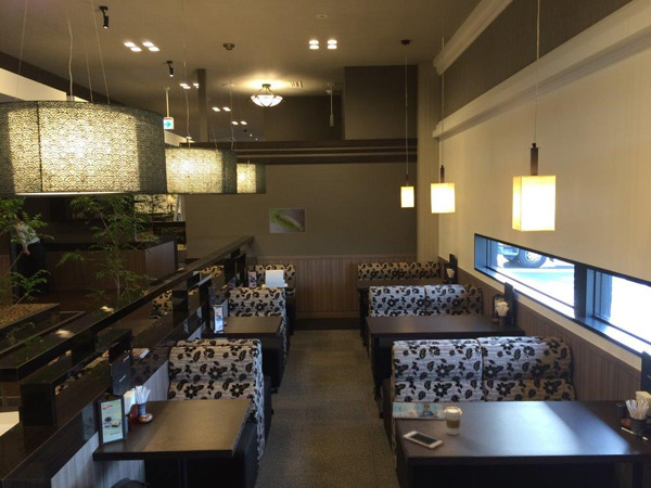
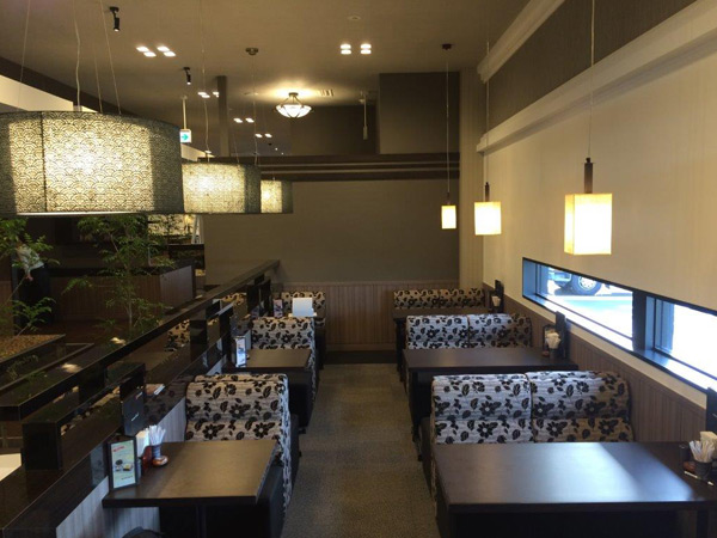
- cell phone [401,429,444,450]
- coffee cup [444,406,463,436]
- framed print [268,207,307,234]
- magazine [392,401,446,421]
